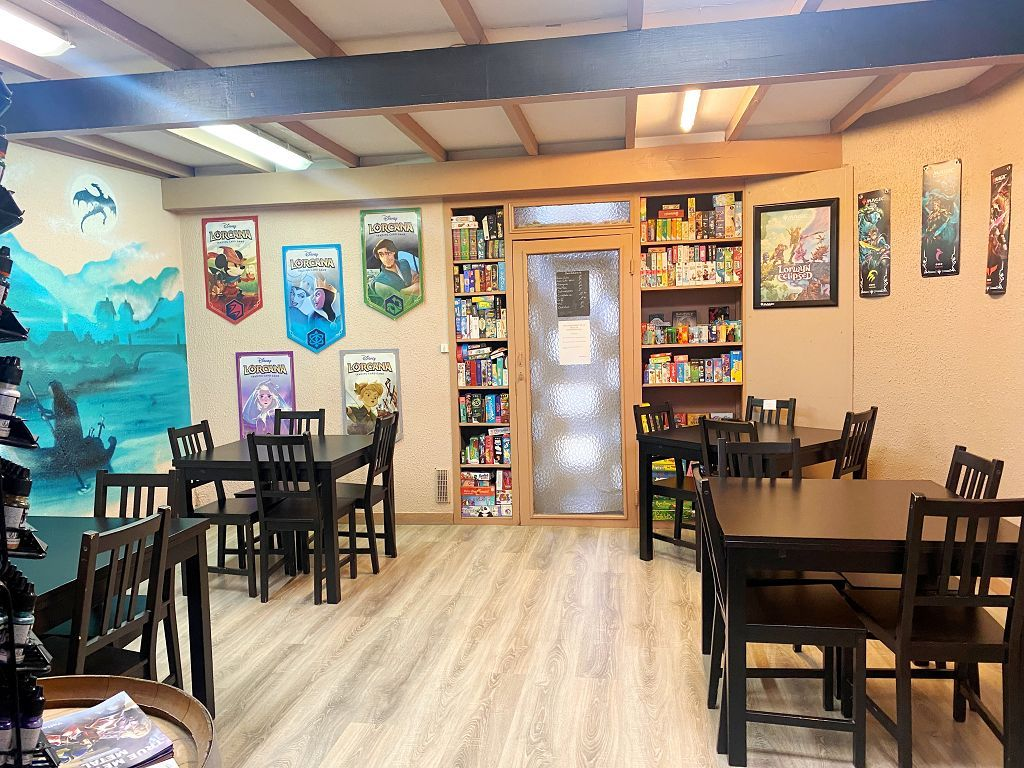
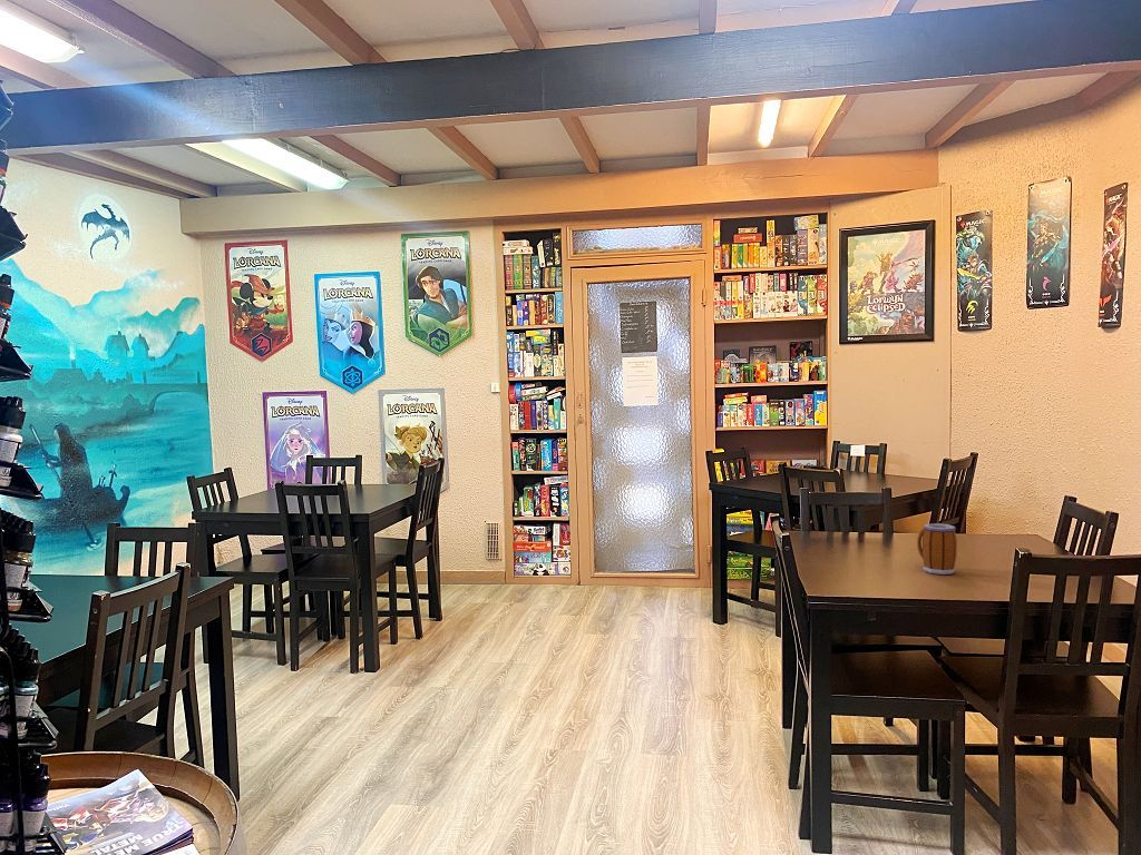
+ mug [916,522,958,576]
